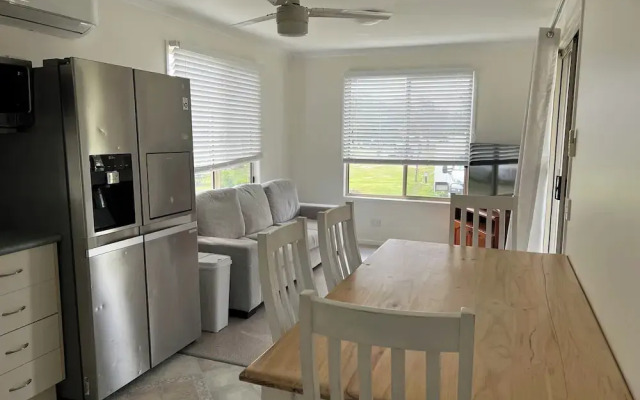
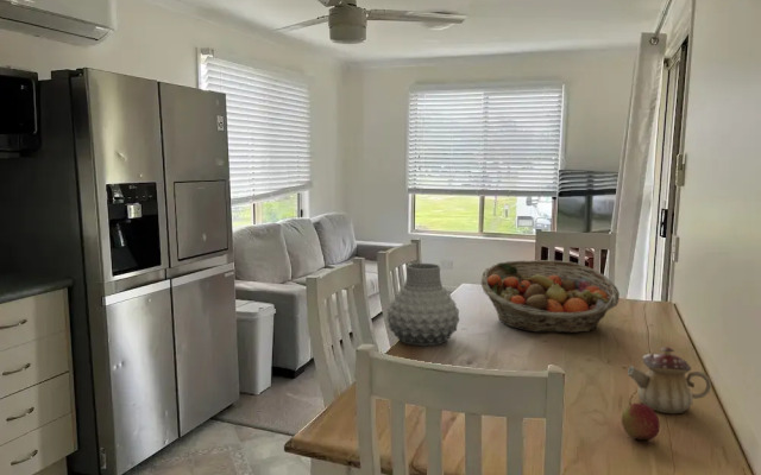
+ fruit basket [479,259,621,334]
+ apple [621,403,661,441]
+ teapot [627,346,712,414]
+ vase [386,262,460,347]
